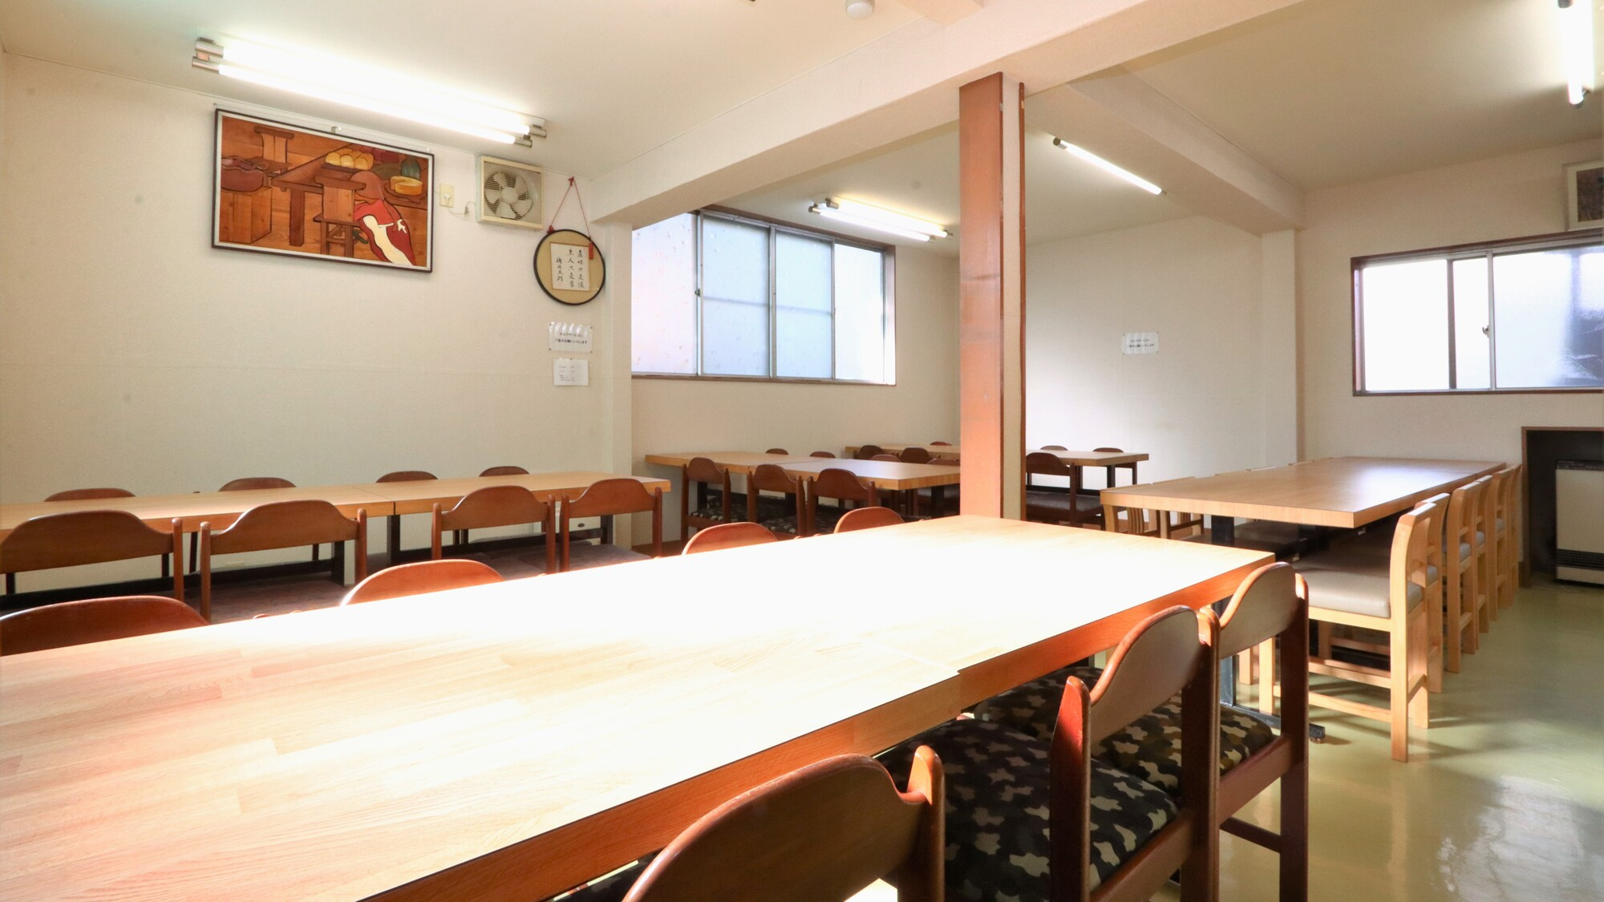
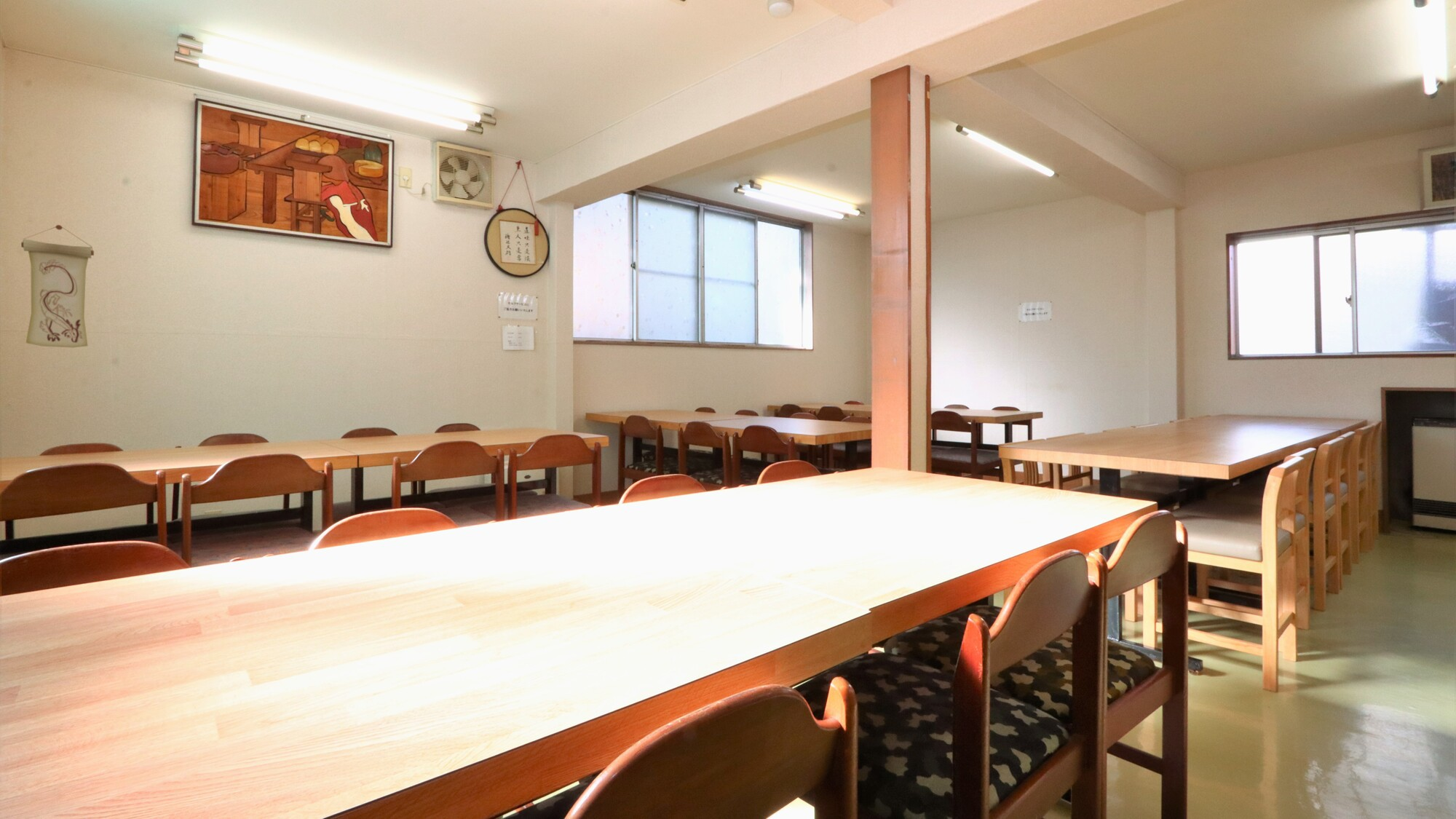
+ wall scroll [20,224,95,348]
